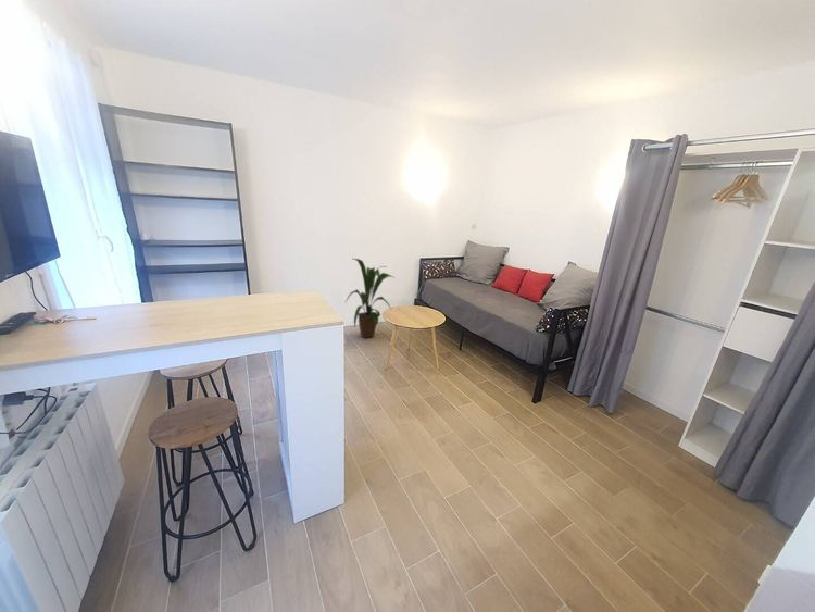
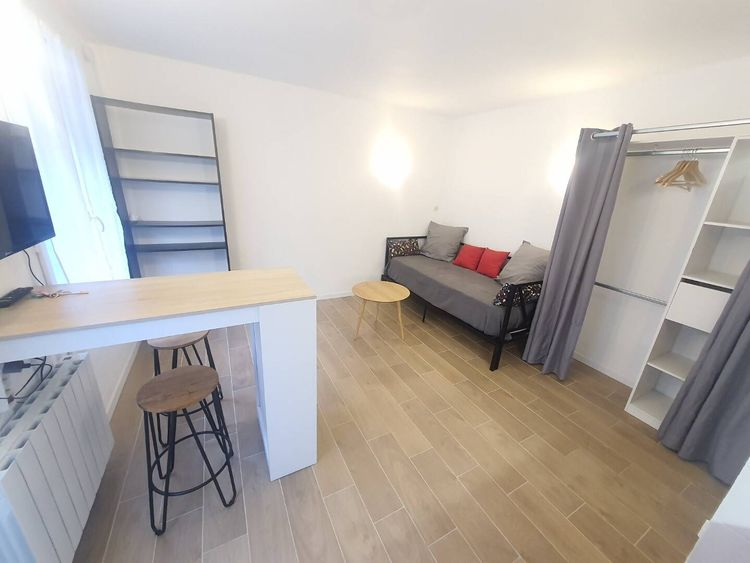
- house plant [344,258,396,339]
